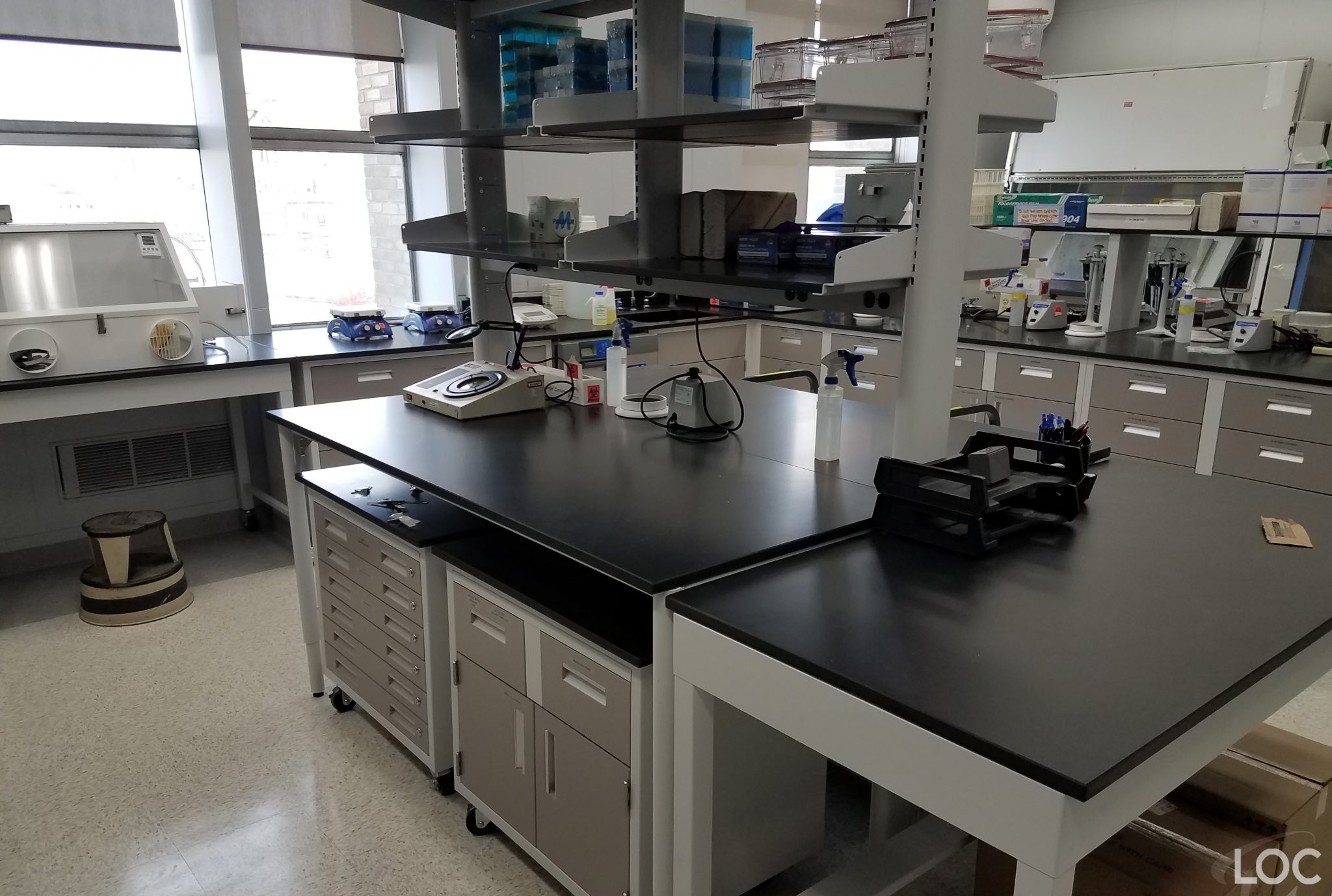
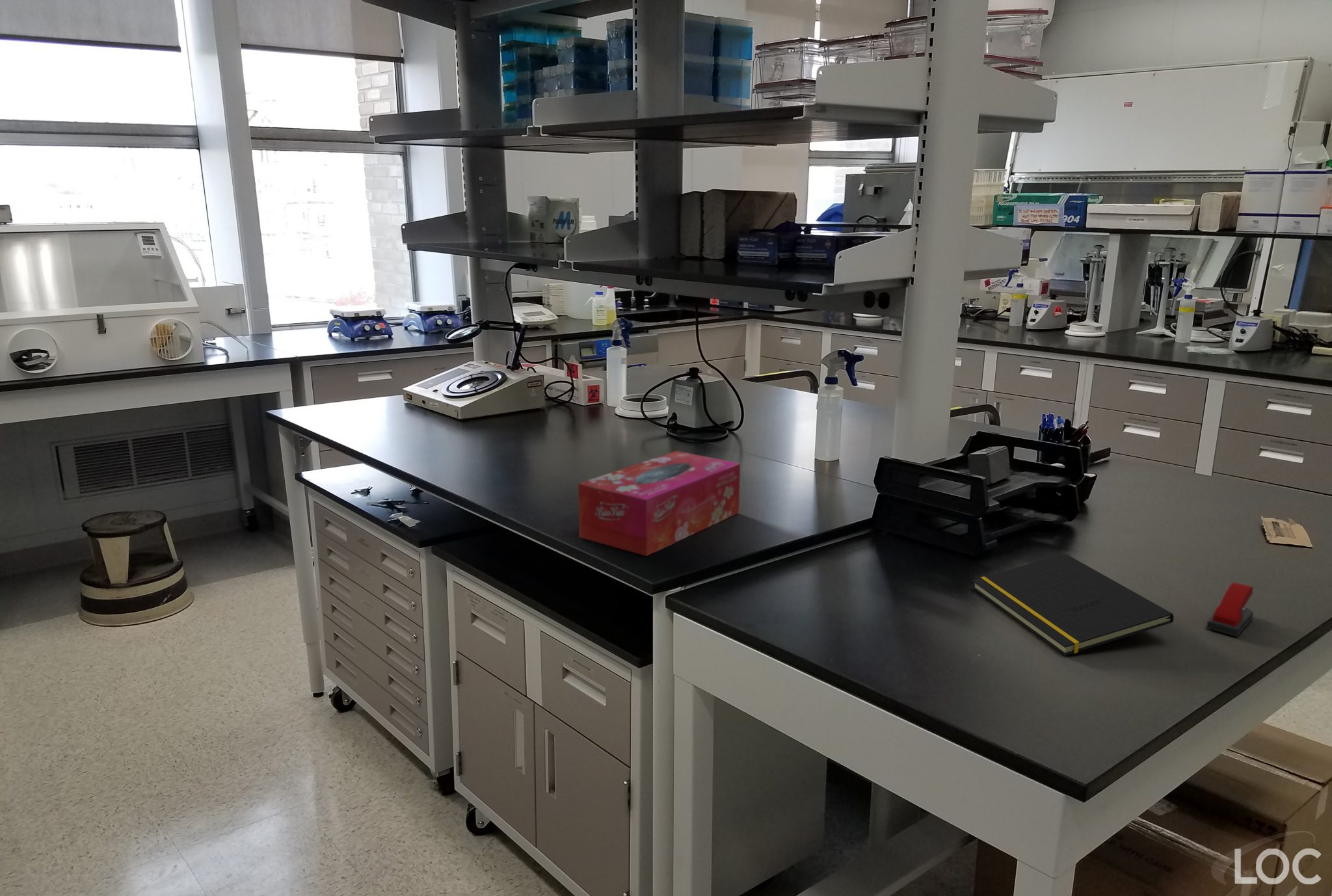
+ stapler [1206,581,1254,637]
+ notepad [972,553,1175,656]
+ tissue box [578,451,741,557]
